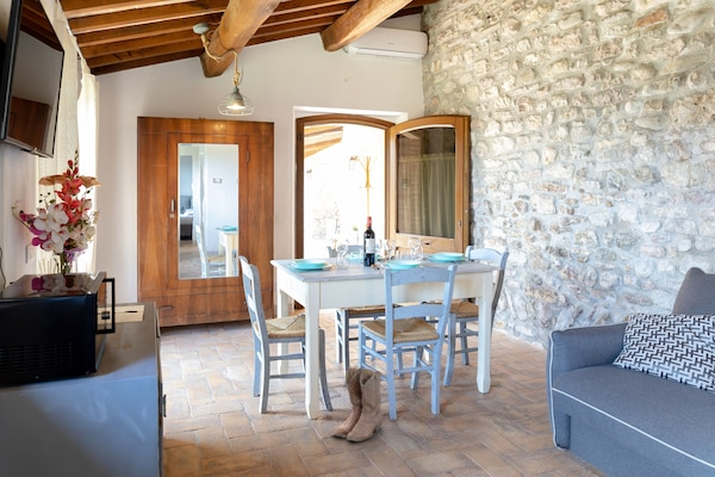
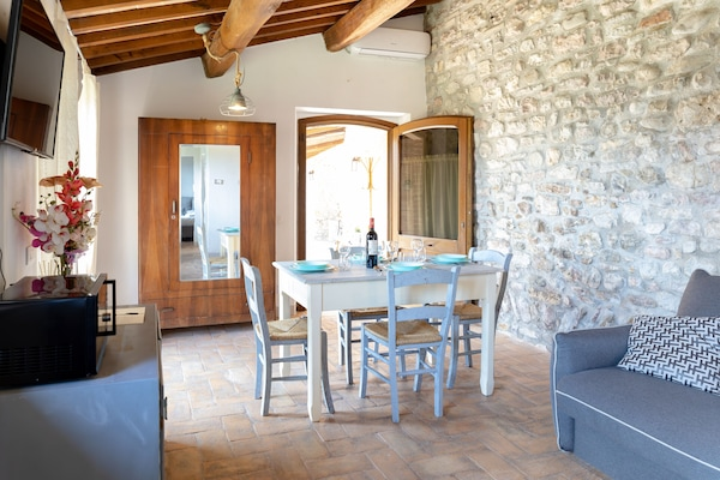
- boots [330,366,384,442]
